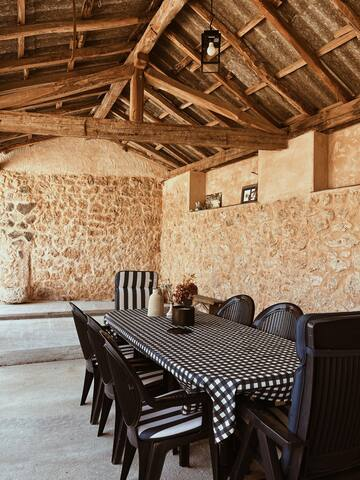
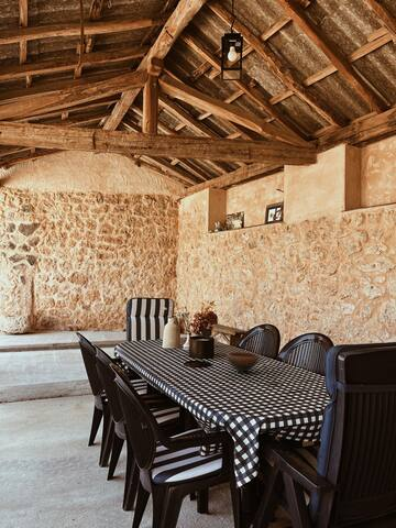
+ bowl [226,351,261,373]
